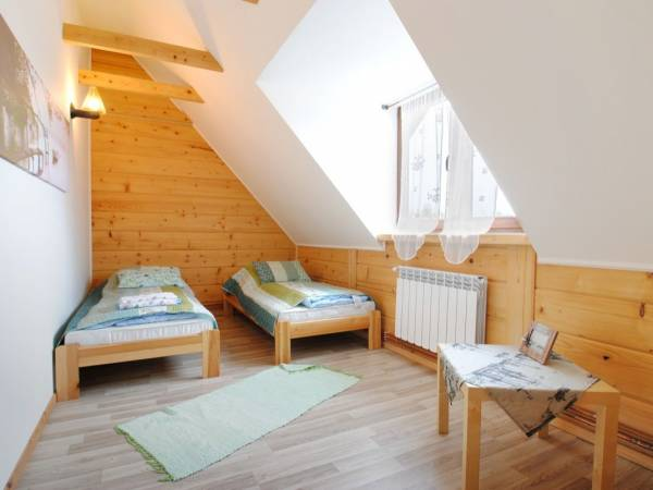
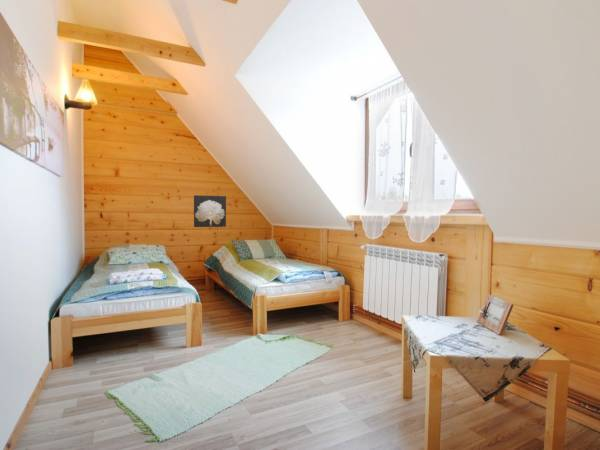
+ wall art [193,194,227,228]
